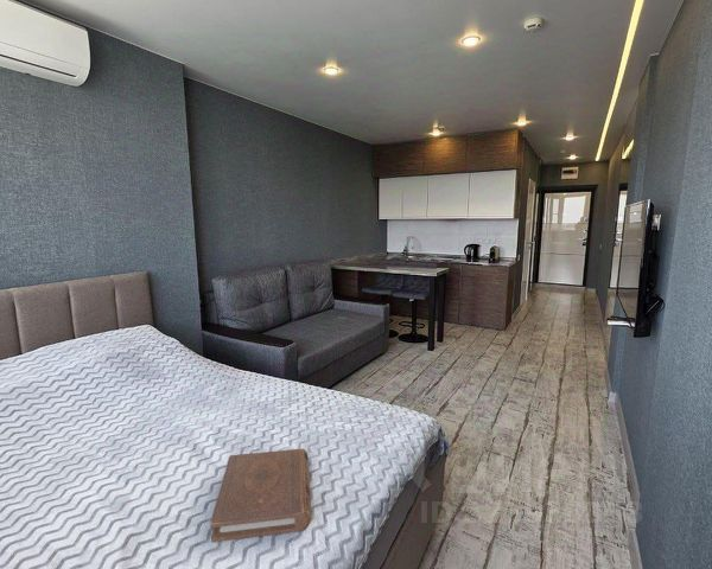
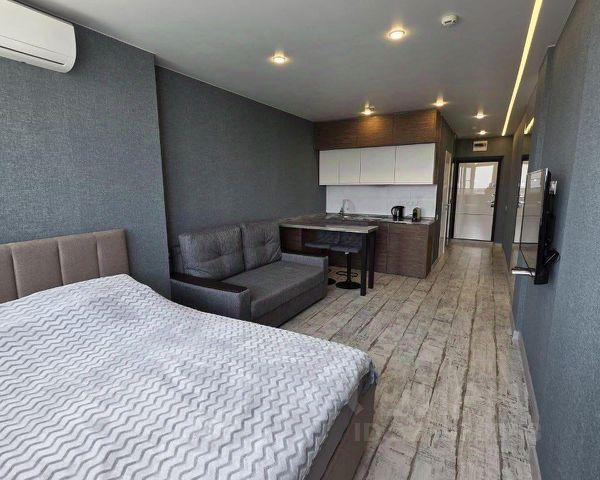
- book [209,448,312,543]
